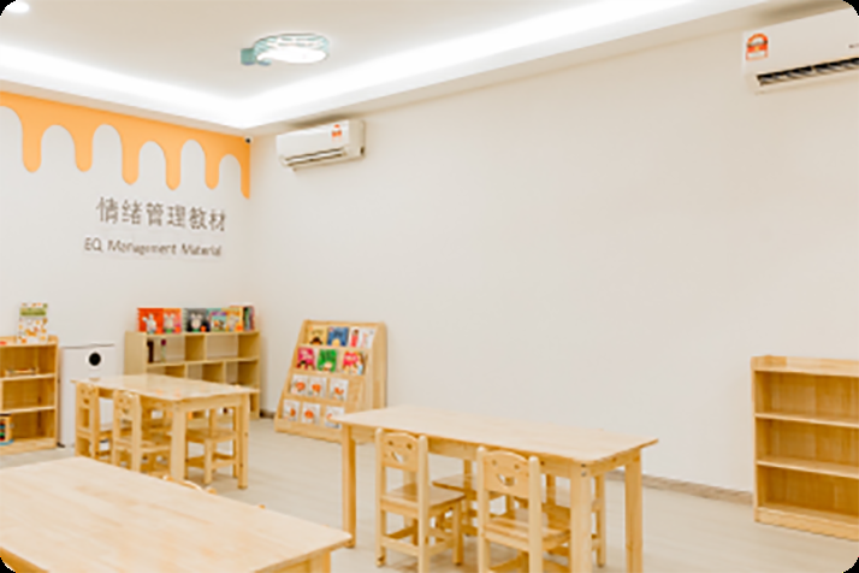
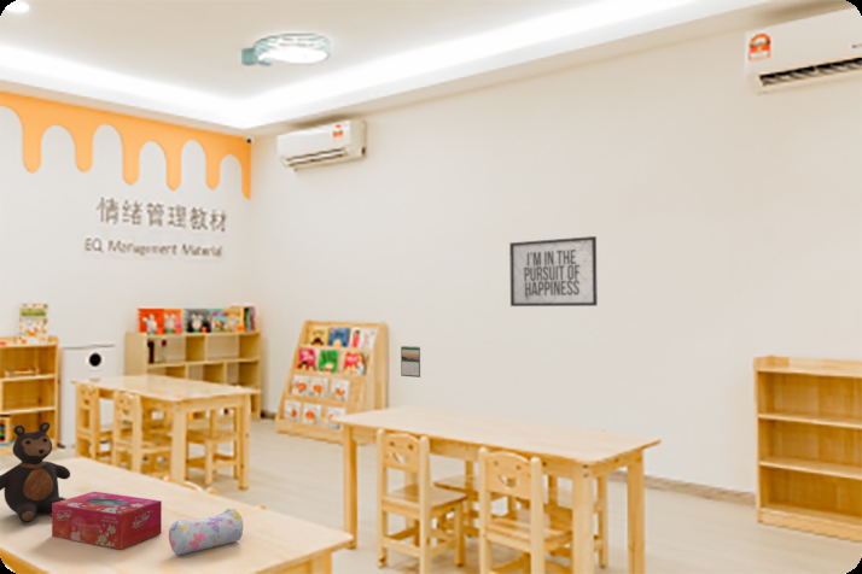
+ tissue box [51,491,163,550]
+ calendar [400,345,421,379]
+ teddy bear [0,421,71,525]
+ mirror [508,235,599,308]
+ pencil case [168,508,244,556]
